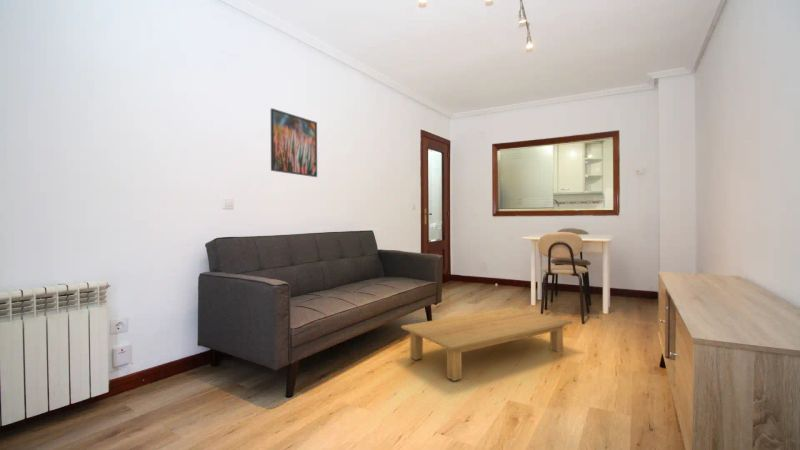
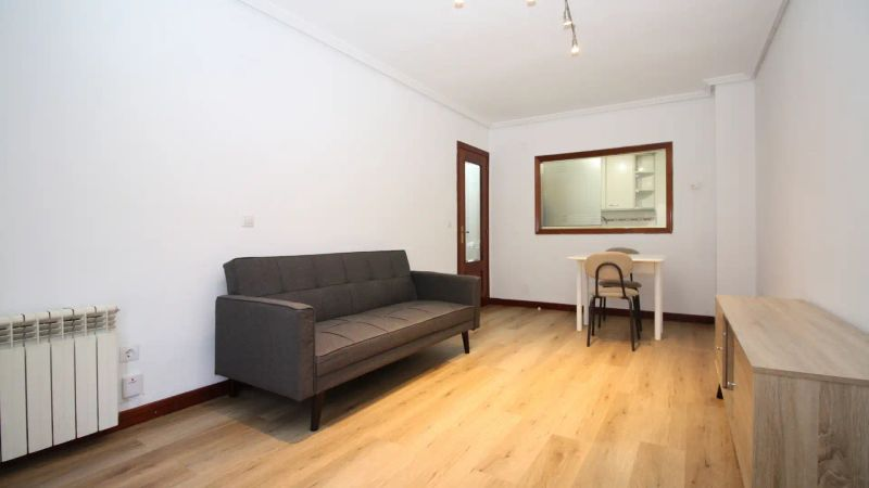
- coffee table [400,306,574,382]
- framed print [270,107,318,178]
